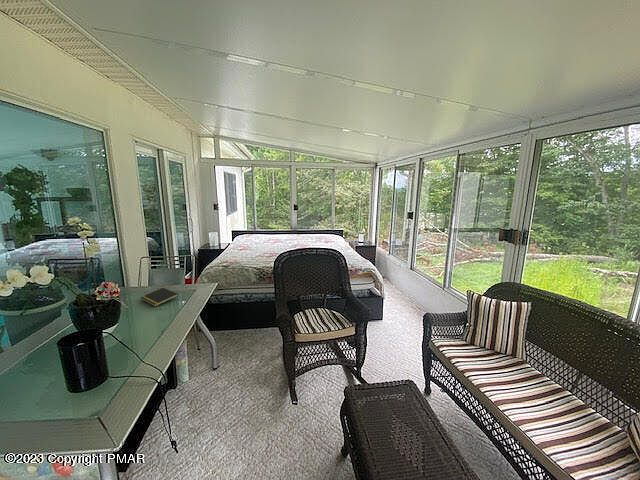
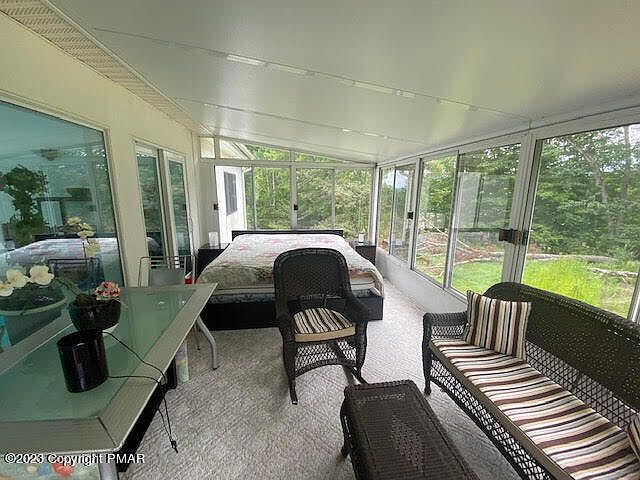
- notepad [139,287,179,307]
